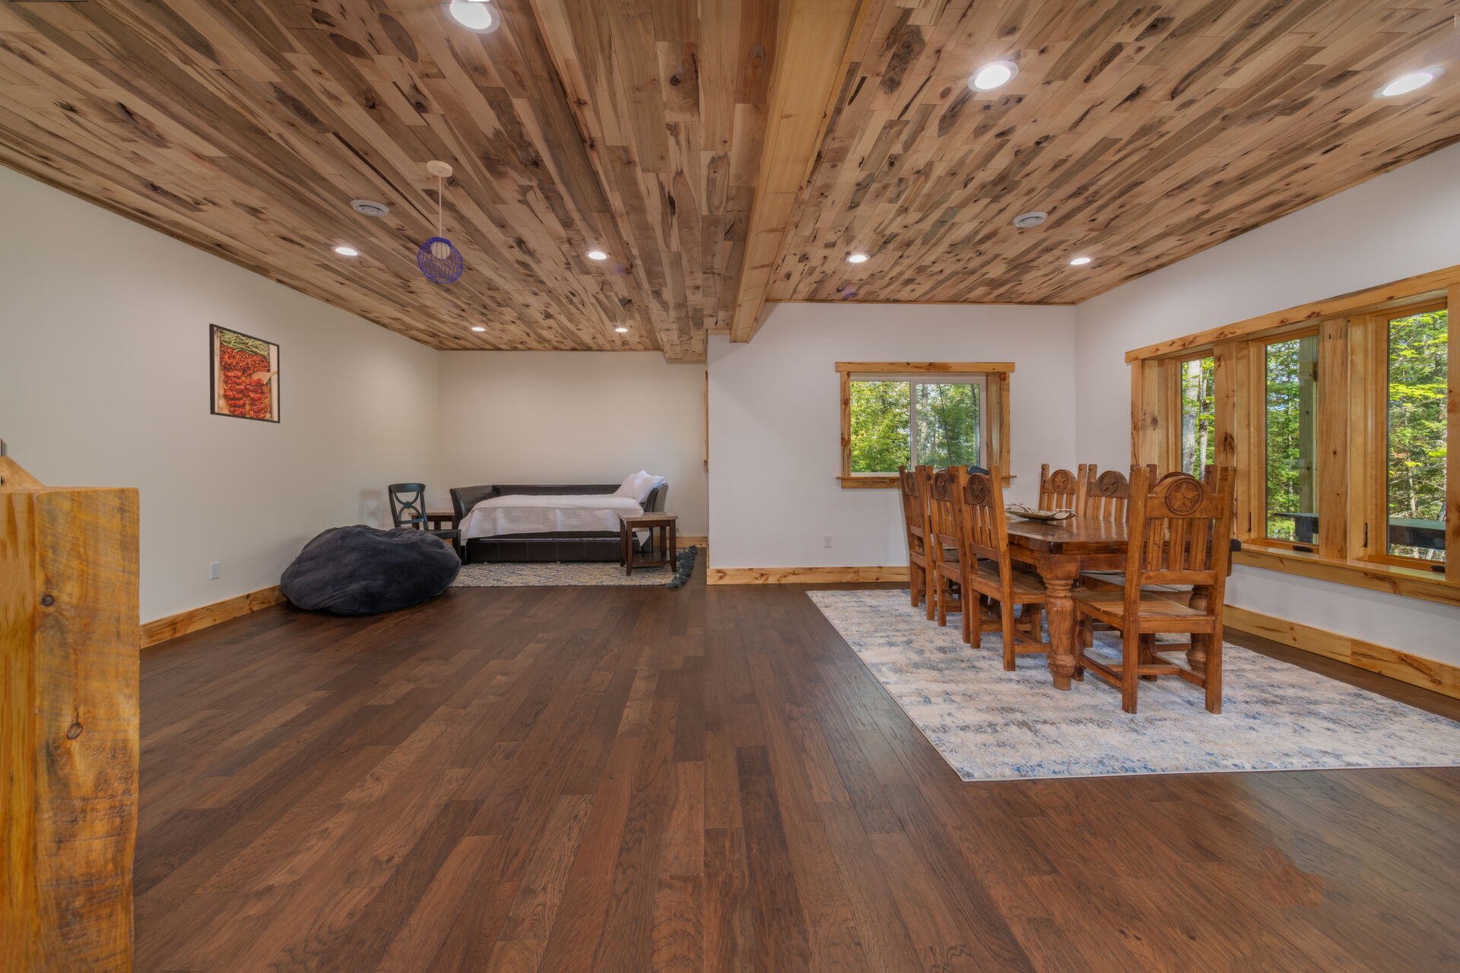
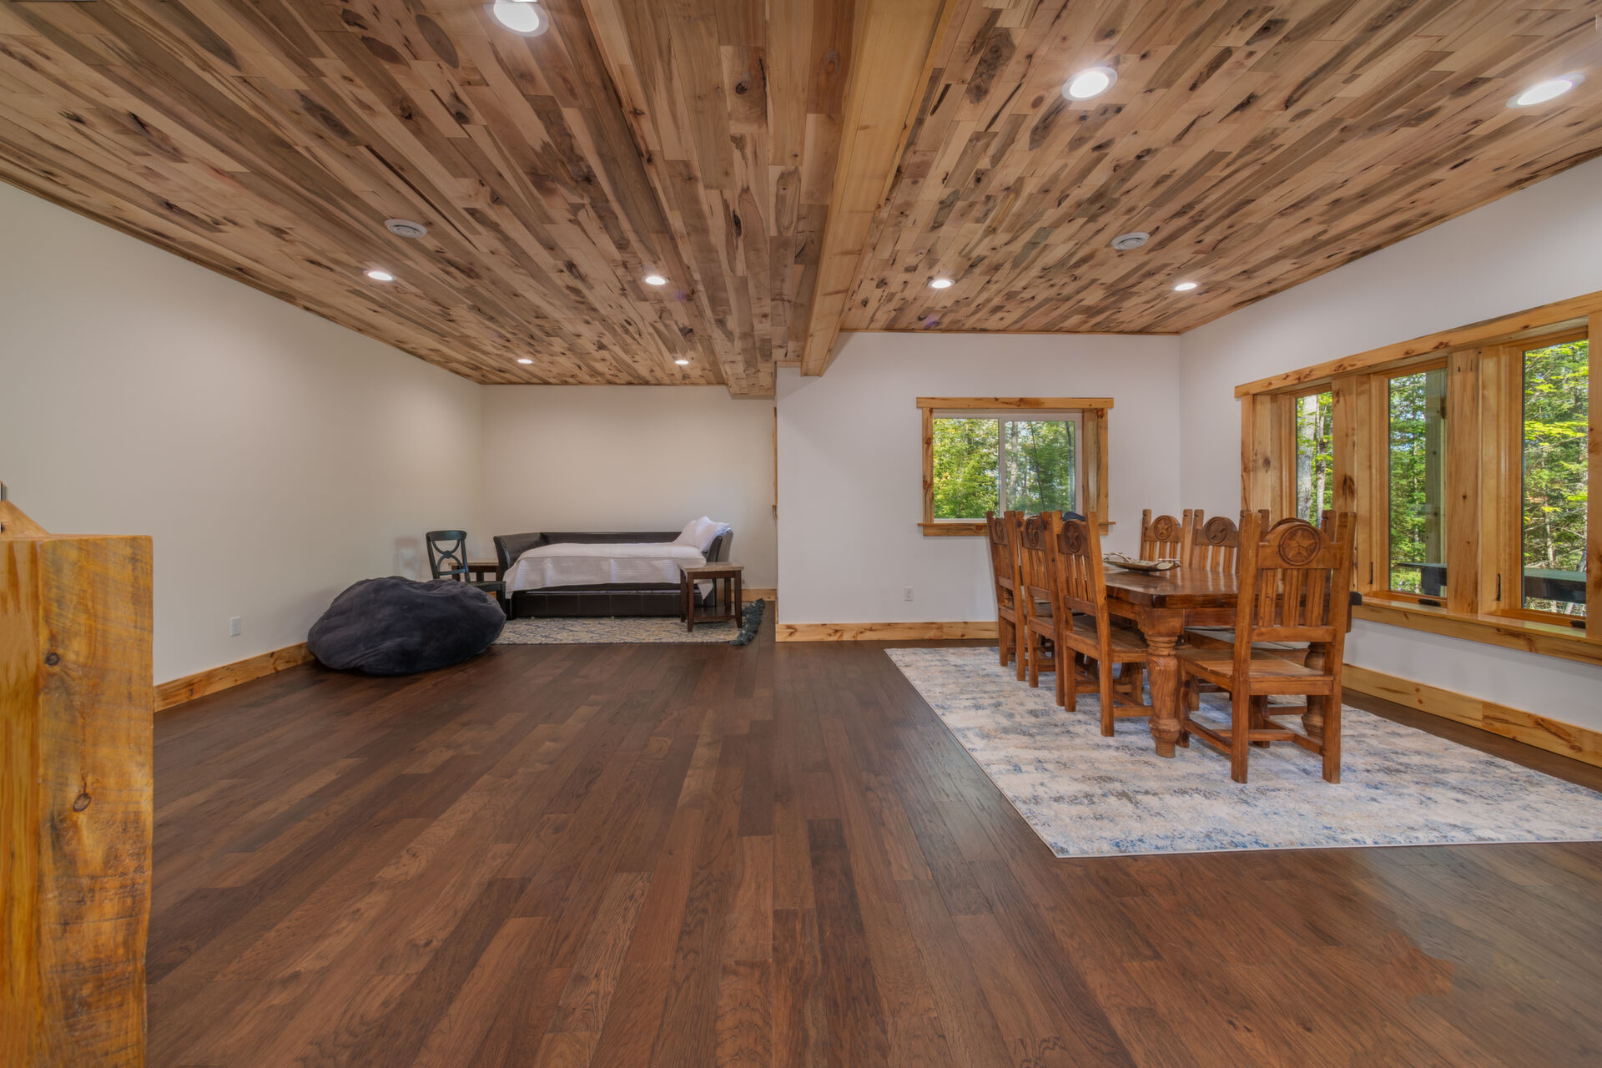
- pendant light [417,160,464,285]
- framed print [209,323,280,425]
